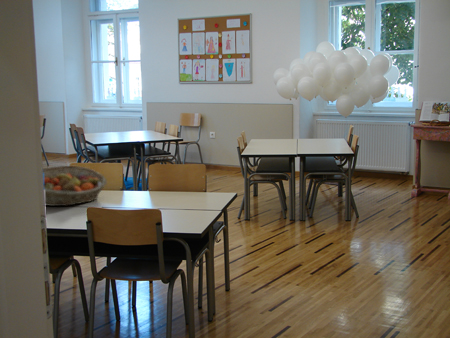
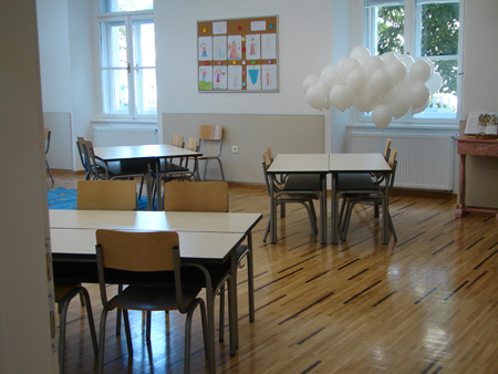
- fruit basket [42,165,108,207]
